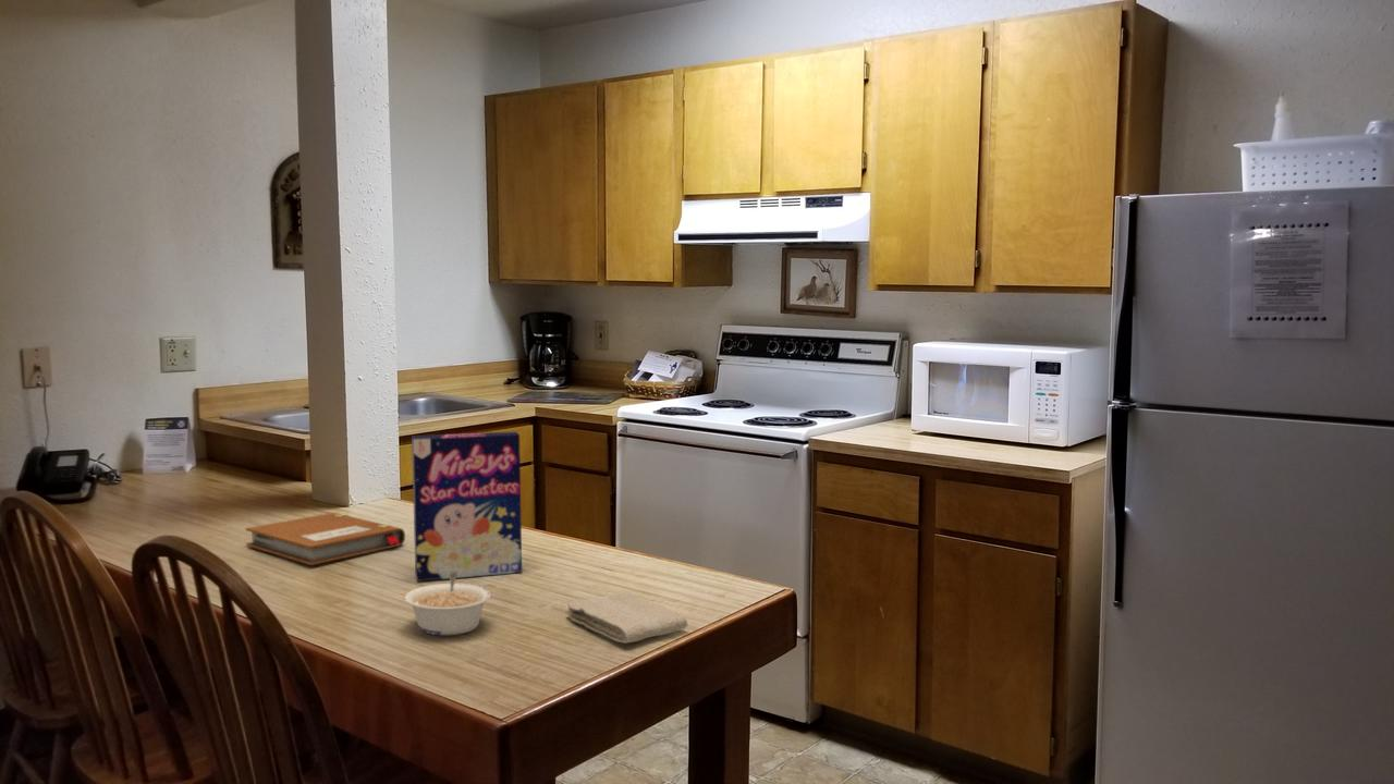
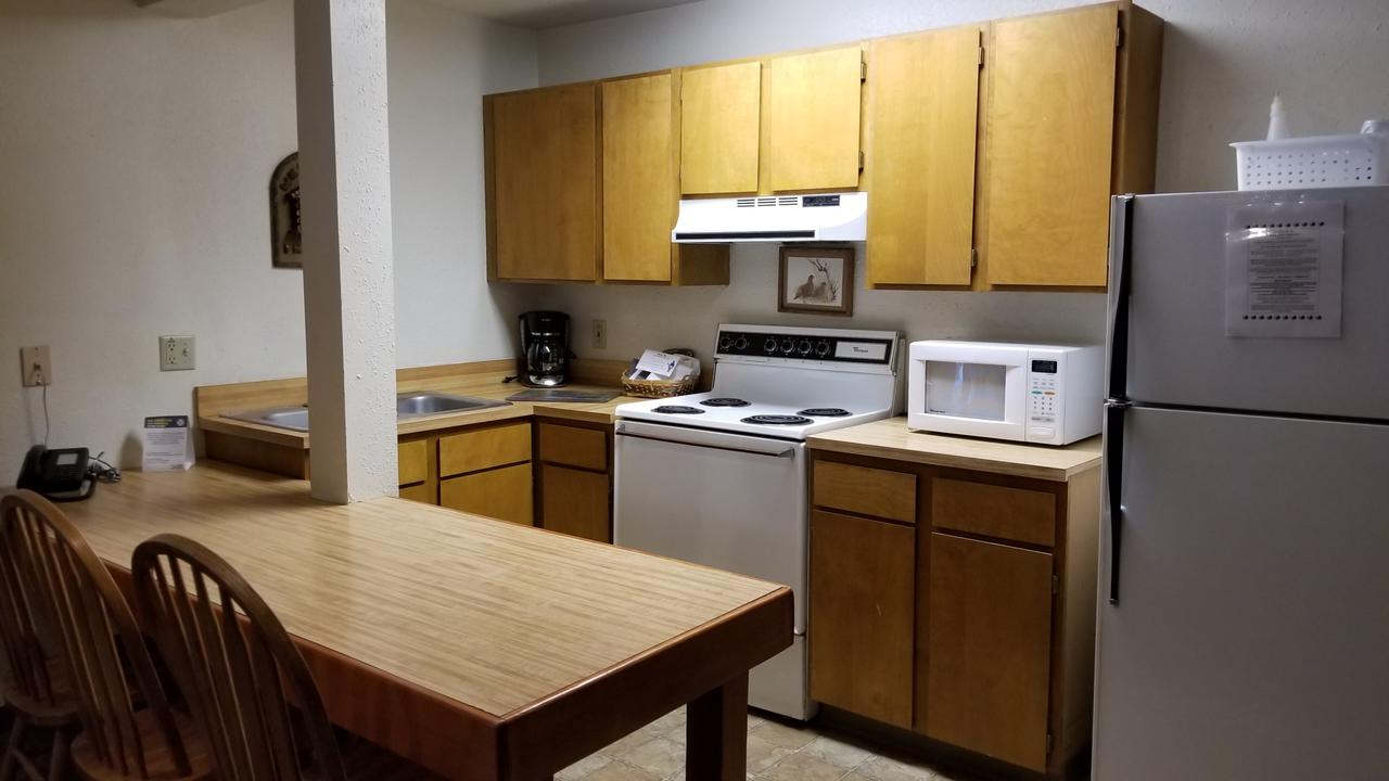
- washcloth [565,590,689,645]
- notebook [245,512,406,566]
- legume [404,572,492,636]
- cereal box [411,430,523,583]
